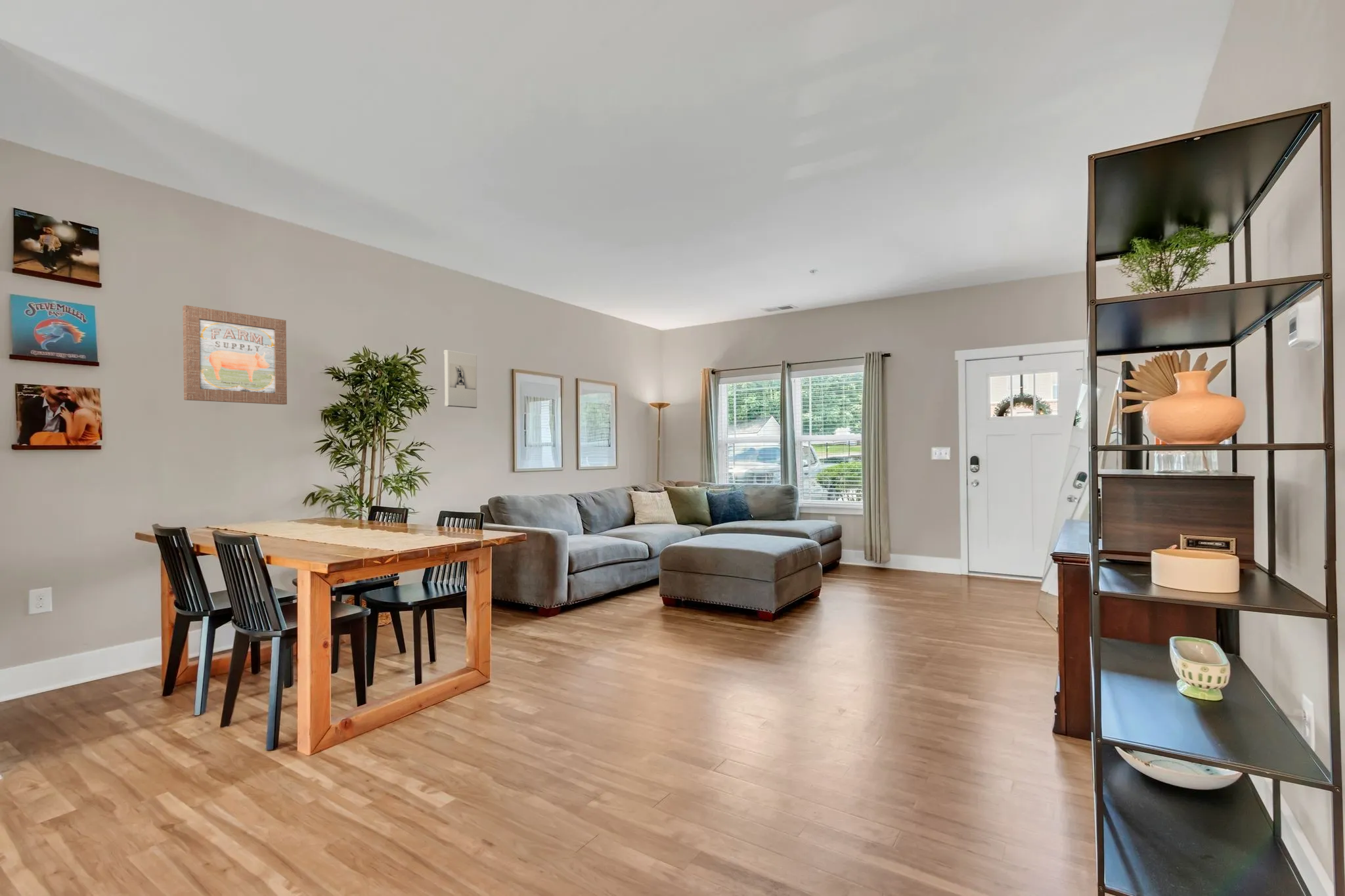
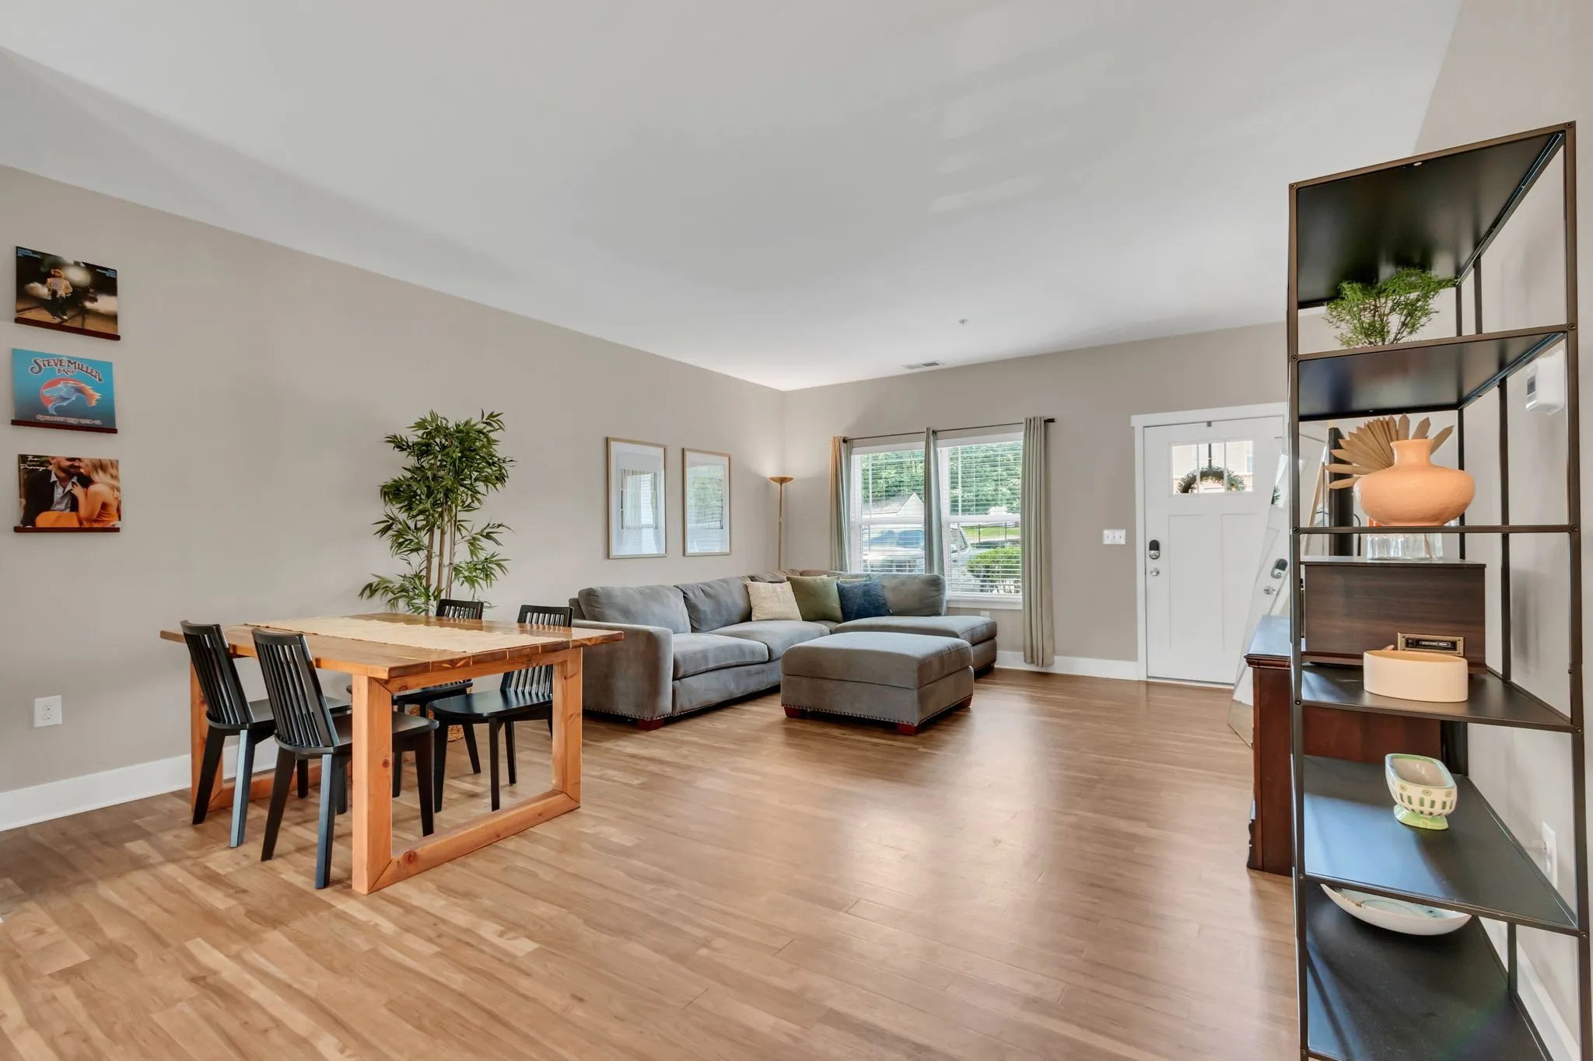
- wall art [182,305,288,405]
- wall sculpture [443,349,477,409]
